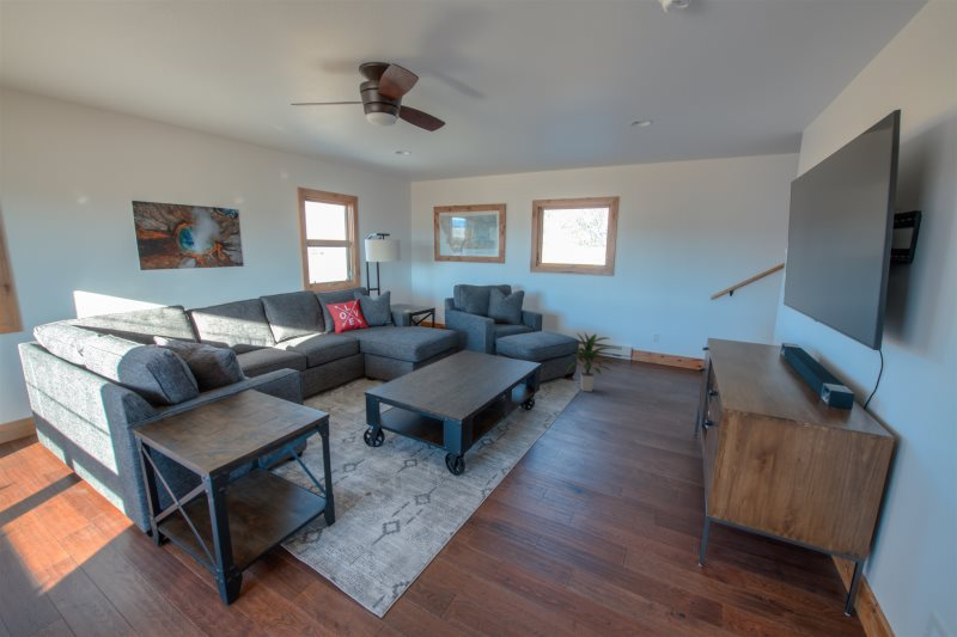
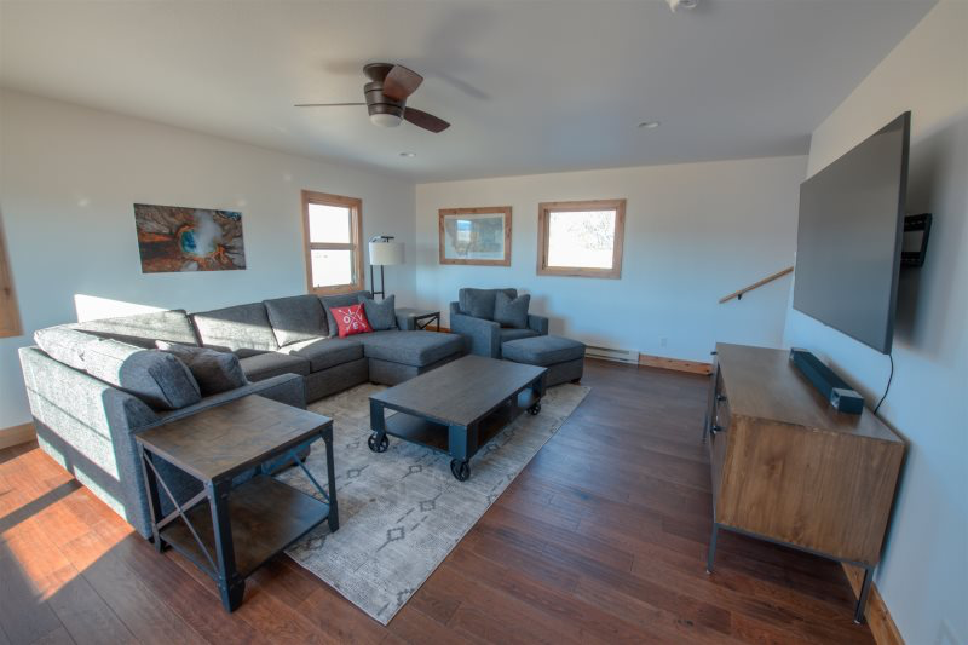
- indoor plant [566,332,615,393]
